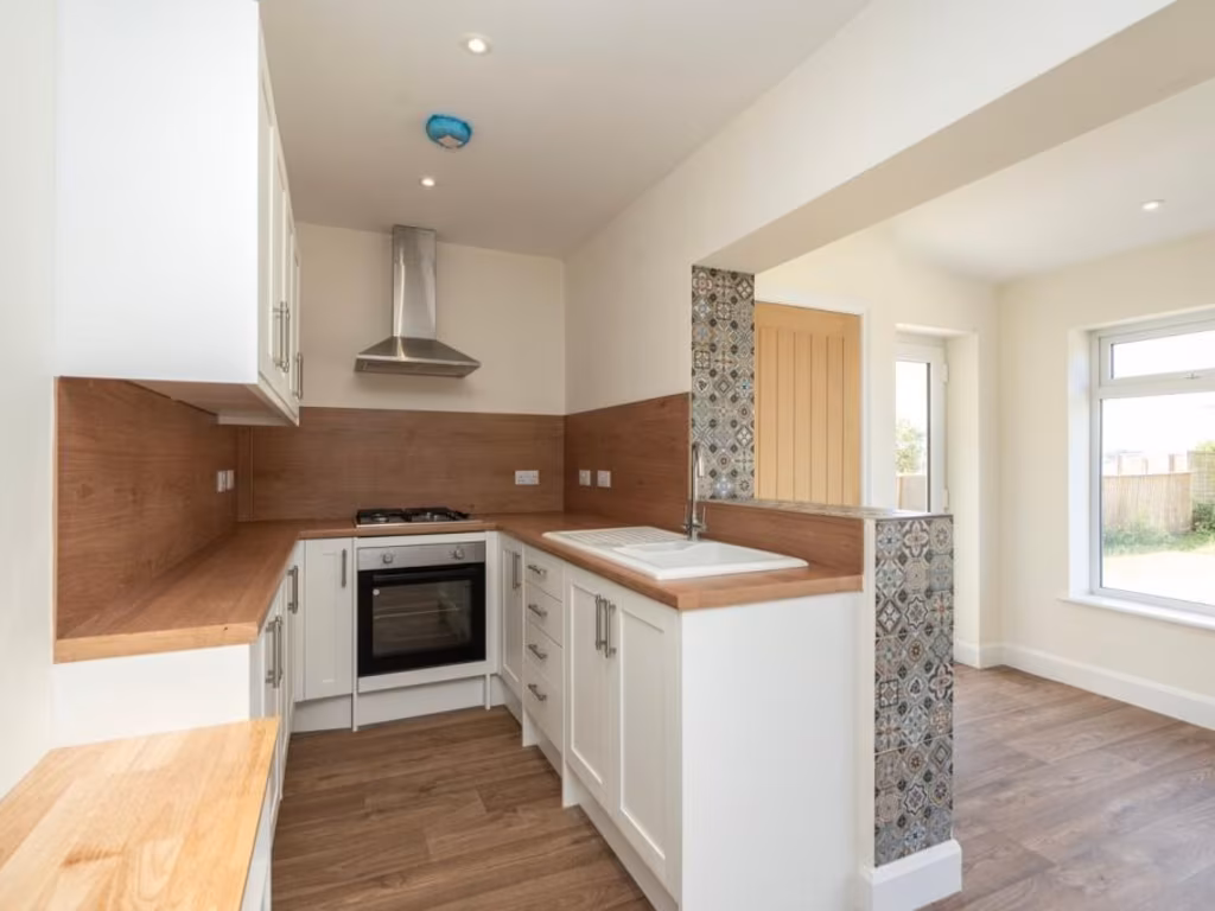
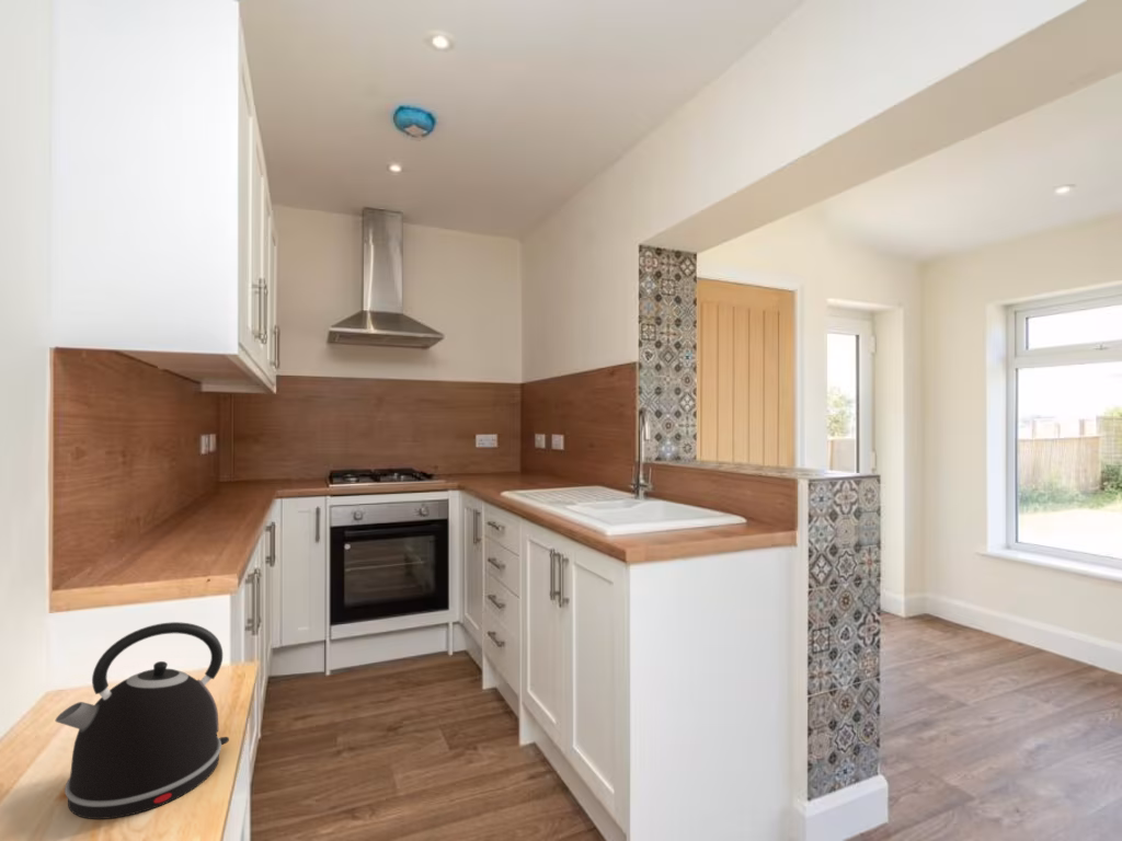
+ kettle [55,621,230,820]
